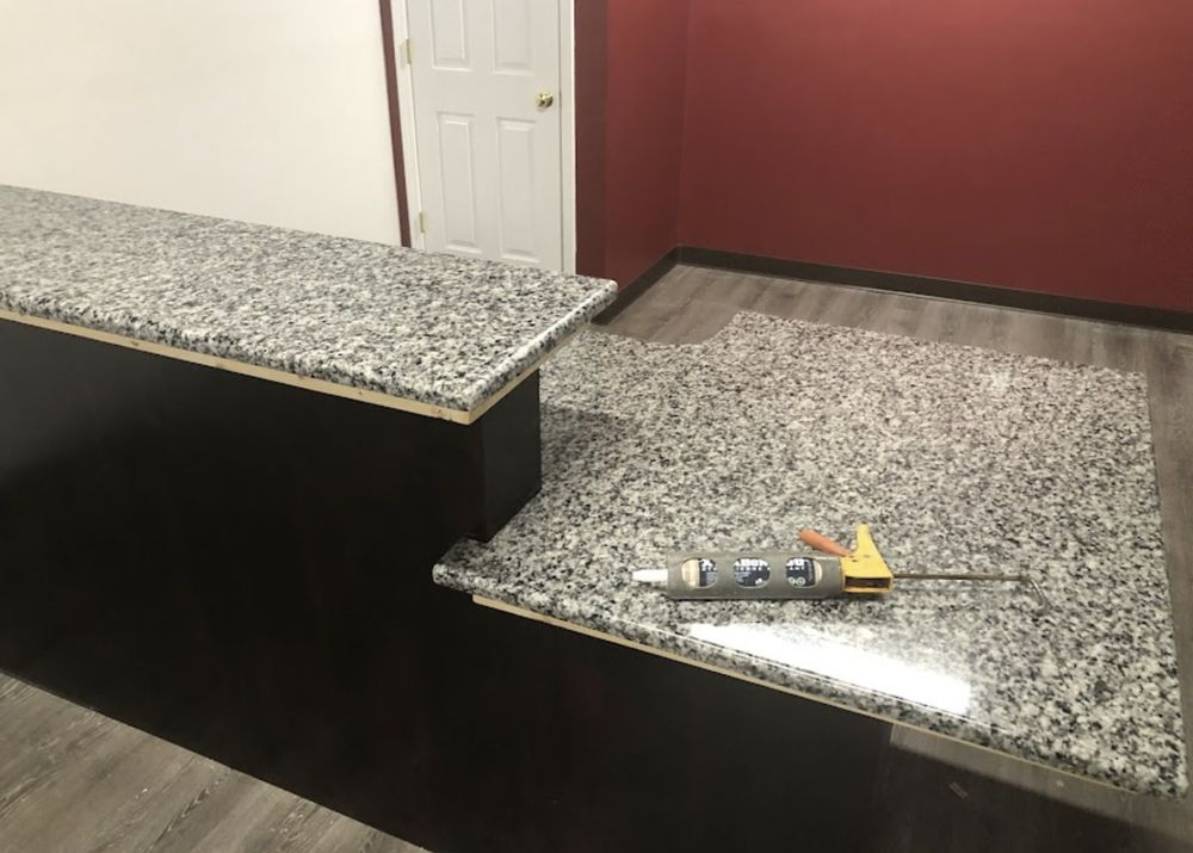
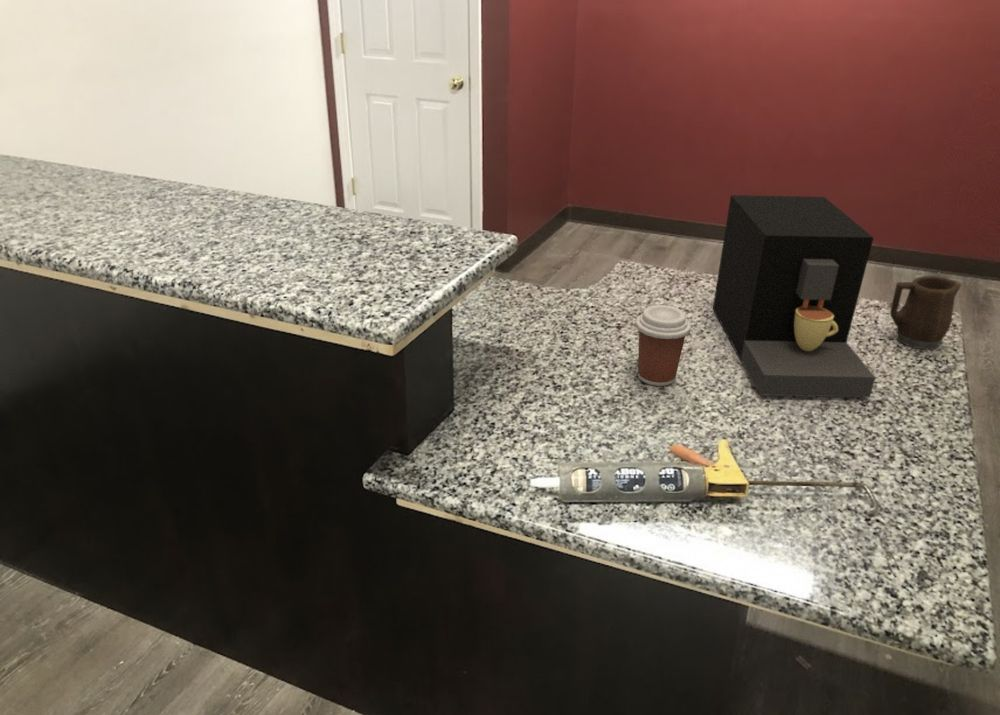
+ coffee maker [712,194,876,399]
+ coffee cup [634,304,692,387]
+ mug [889,275,962,350]
